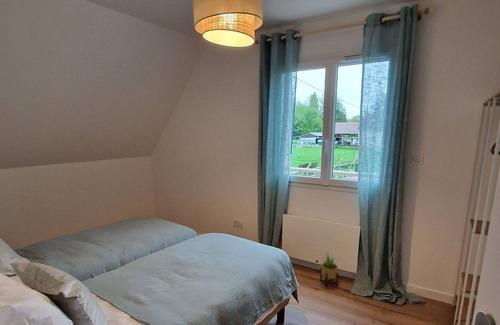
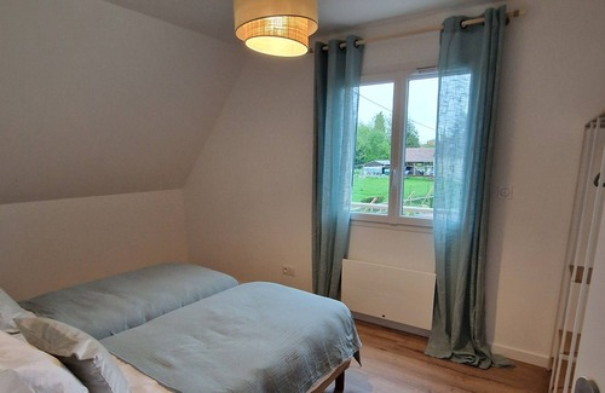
- potted plant [319,253,340,287]
